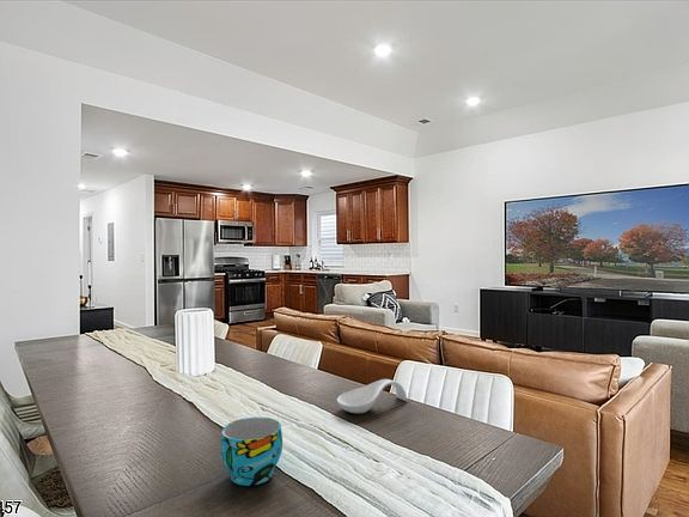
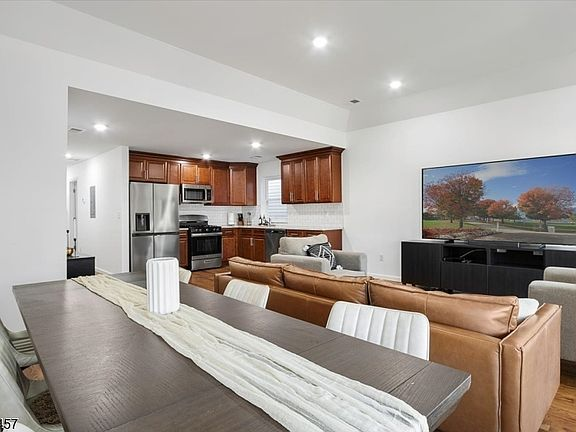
- cup [220,416,283,487]
- spoon rest [336,378,408,414]
